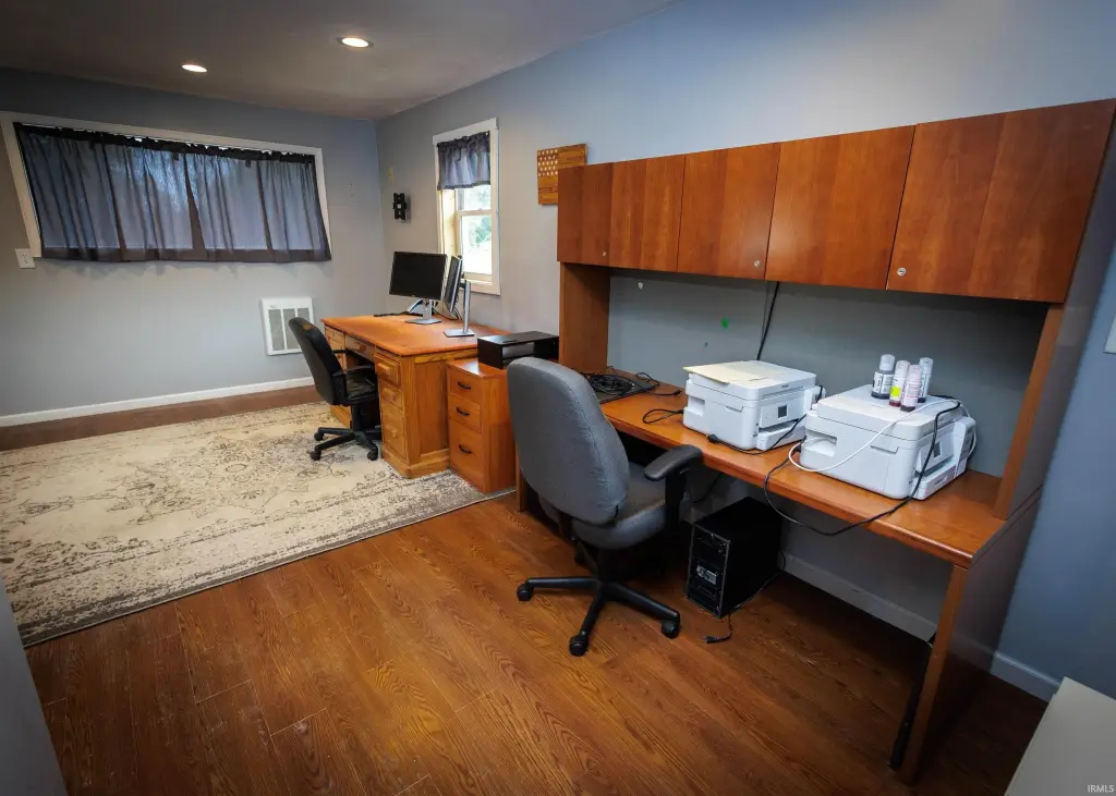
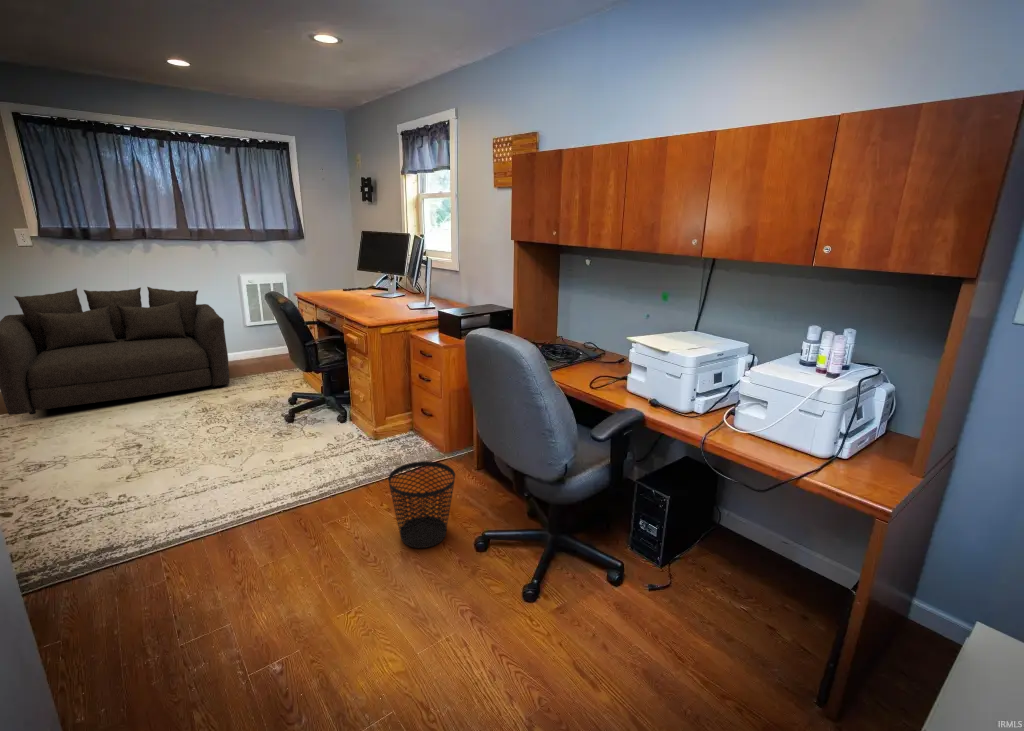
+ wastebasket [387,460,456,549]
+ loveseat [0,286,230,416]
